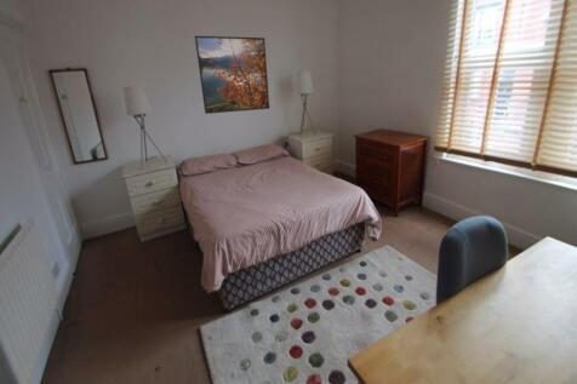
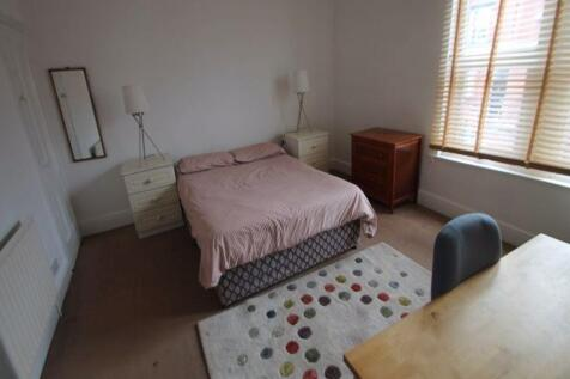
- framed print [194,35,270,115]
